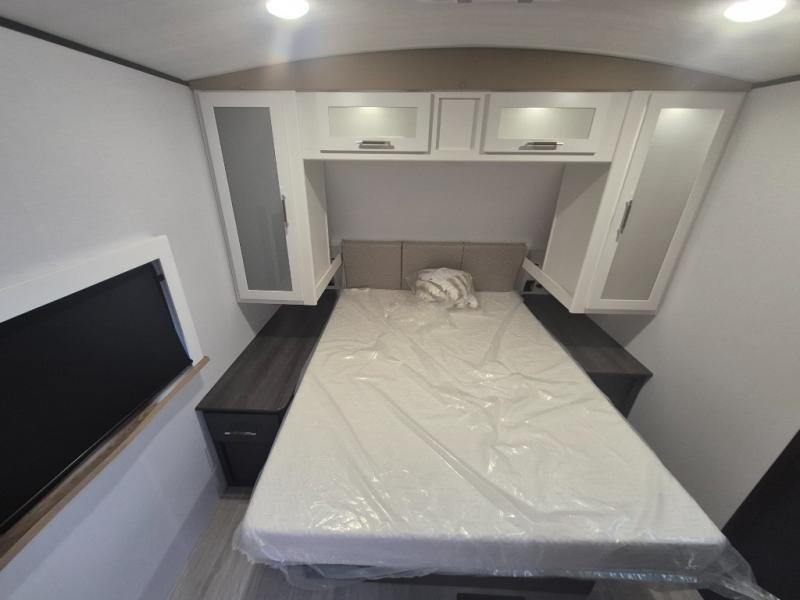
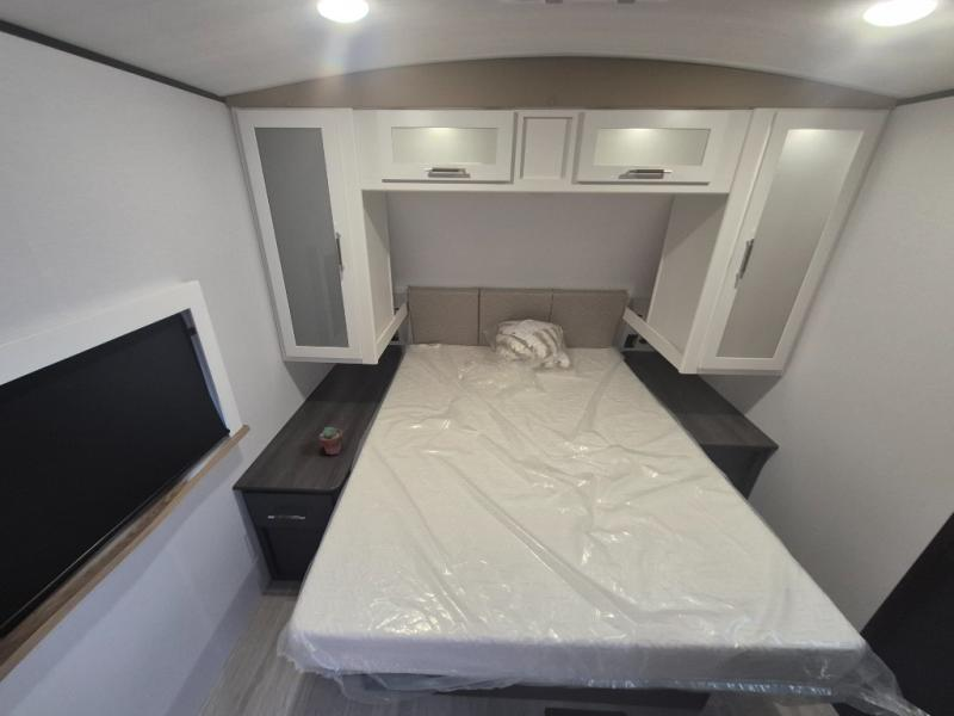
+ potted succulent [318,426,343,456]
